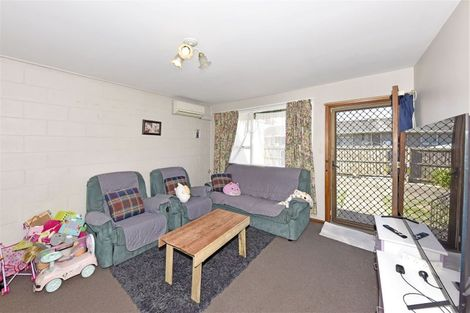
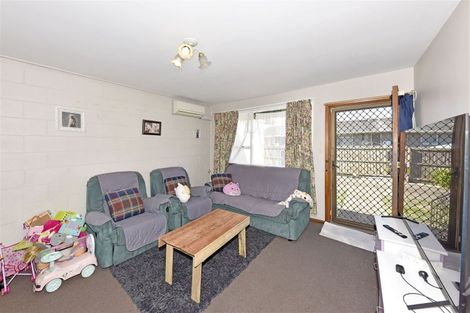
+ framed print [55,105,87,134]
